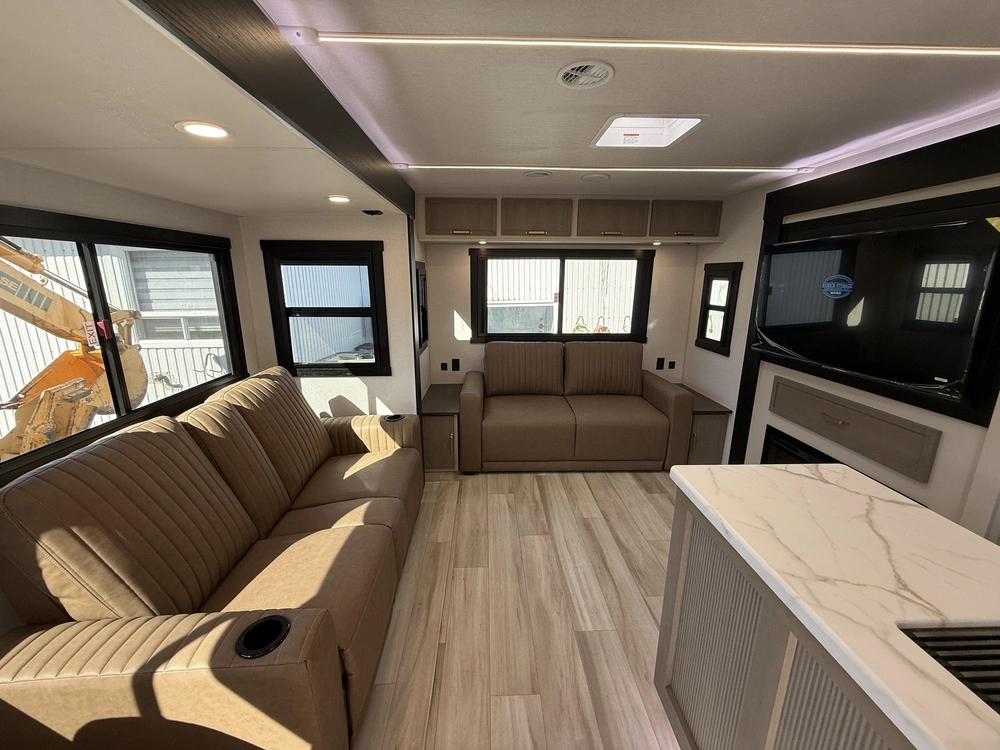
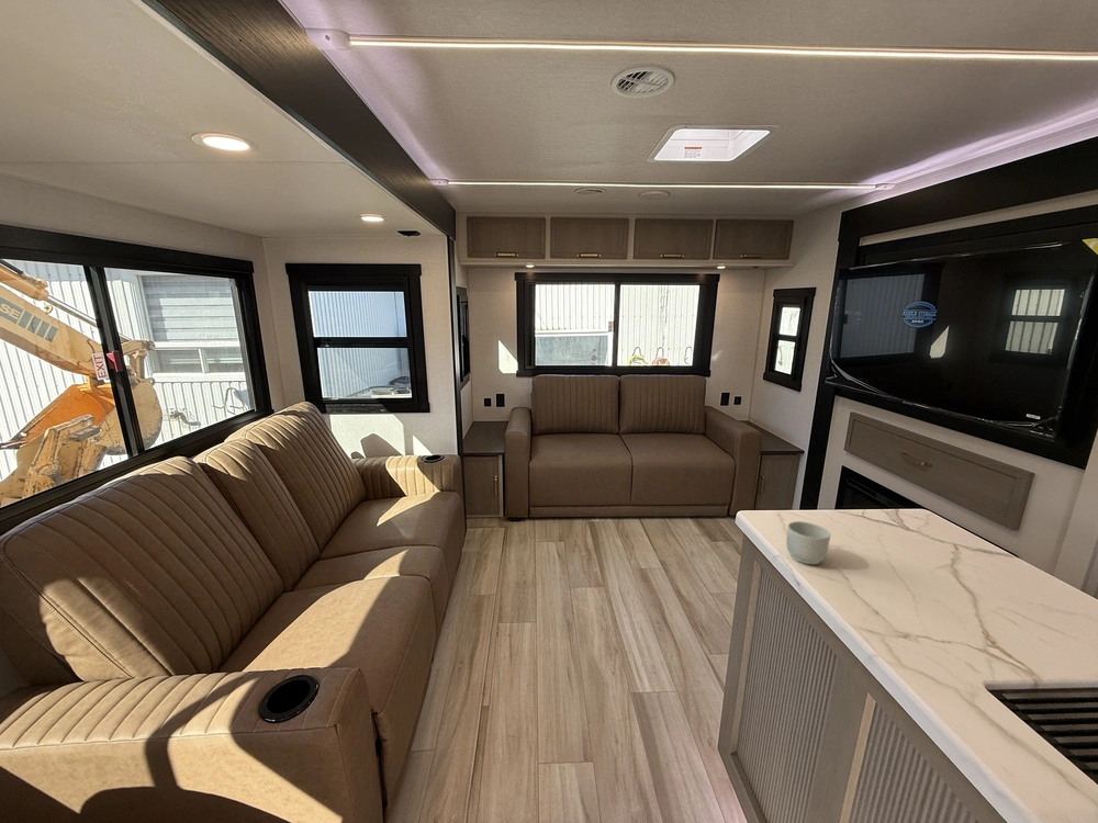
+ mug [785,520,831,565]
